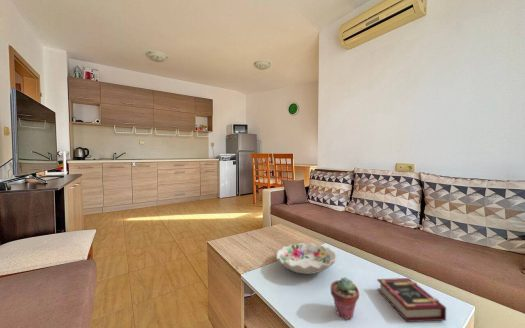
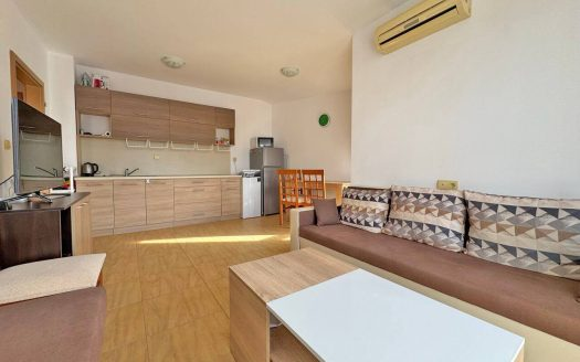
- decorative bowl [275,242,338,275]
- potted succulent [329,277,360,321]
- book [376,277,447,323]
